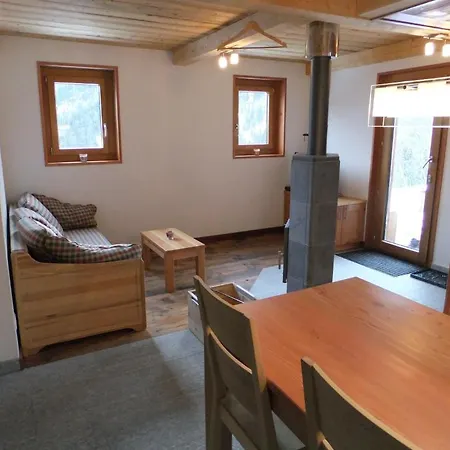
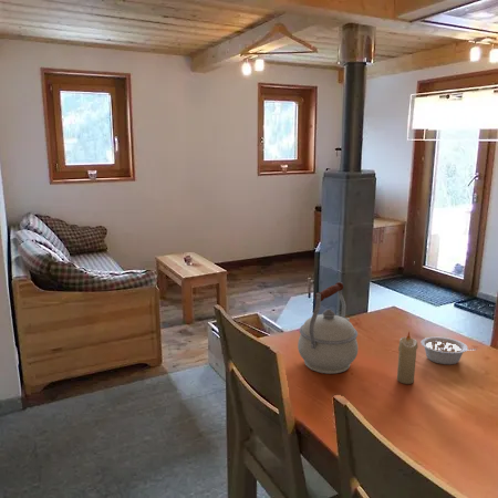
+ kettle [297,281,359,375]
+ candle [396,331,418,385]
+ legume [419,336,478,365]
